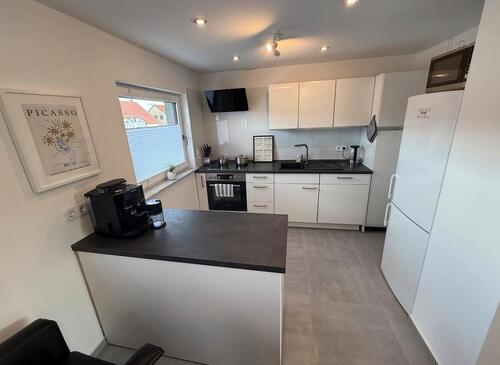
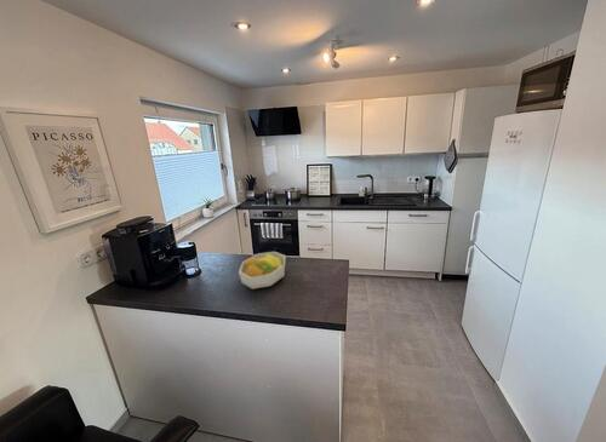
+ fruit bowl [238,251,286,291]
